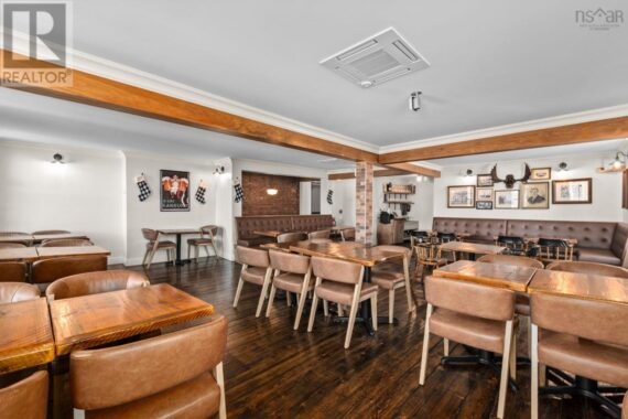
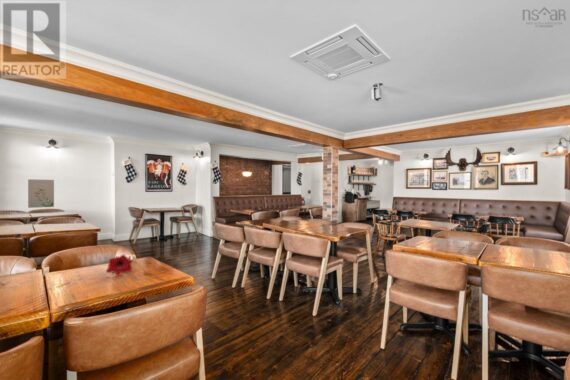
+ wall art [27,178,55,209]
+ flower [105,253,134,278]
